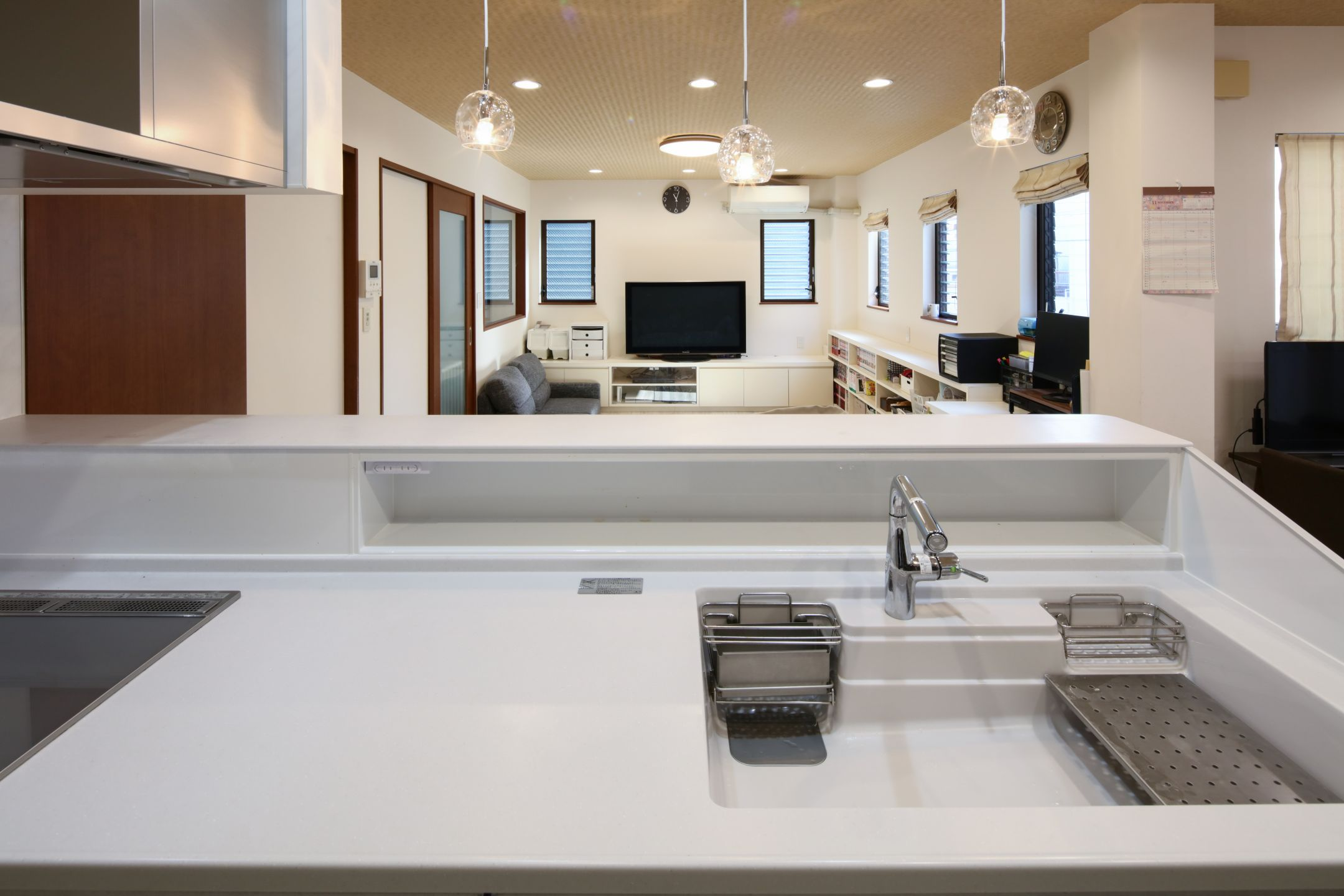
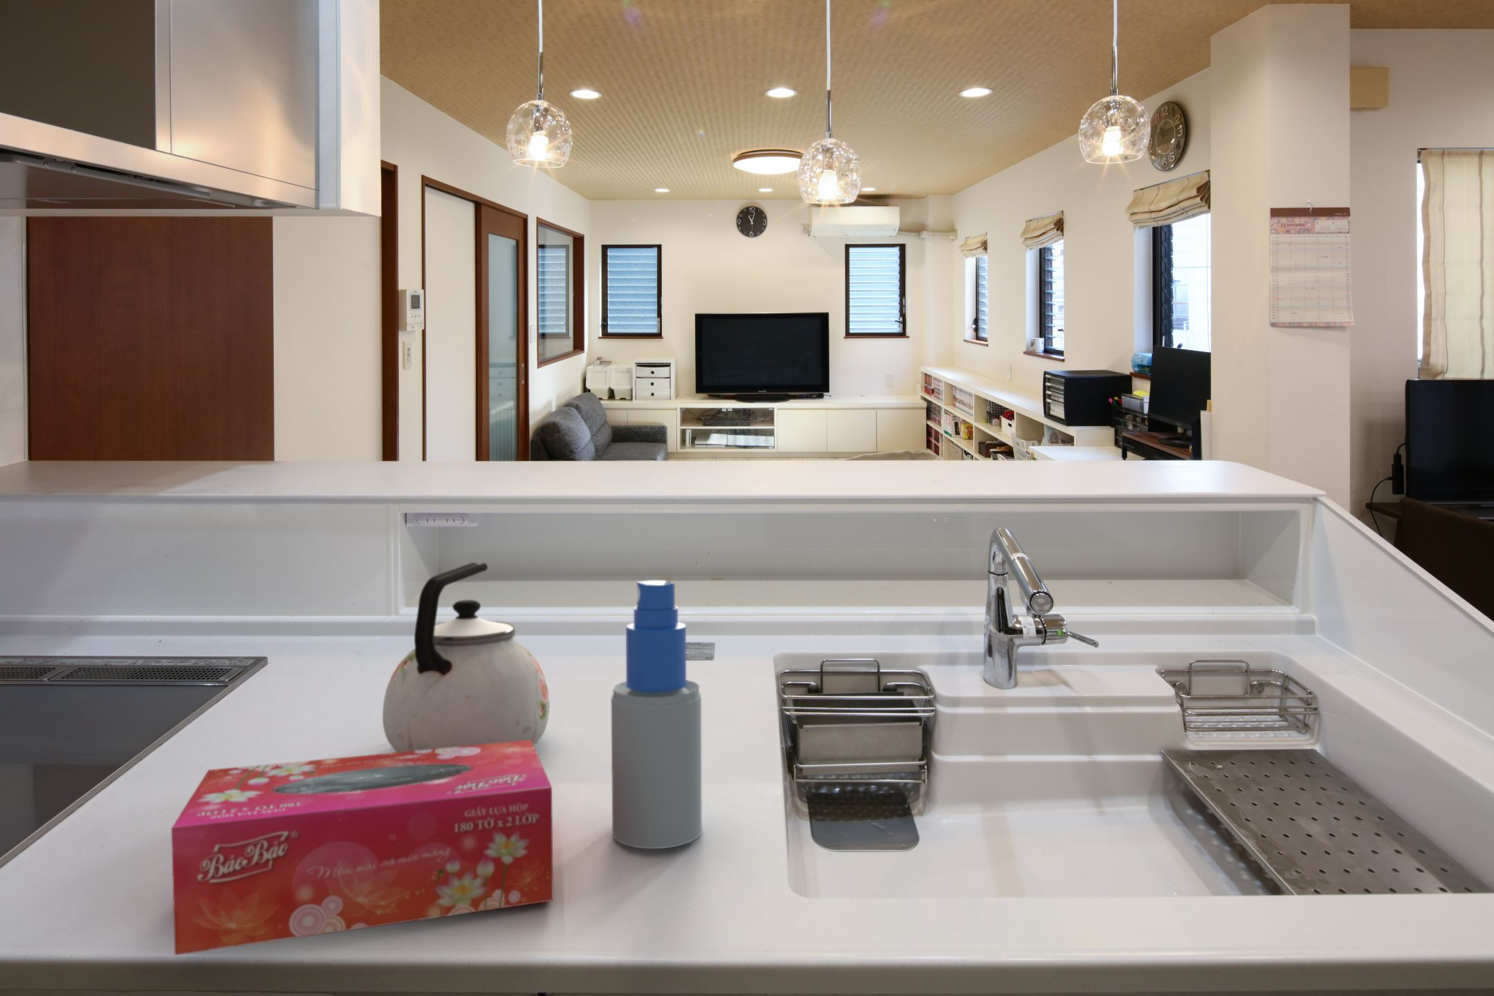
+ spray bottle [610,579,703,849]
+ kettle [381,561,550,753]
+ tissue box [171,740,554,956]
